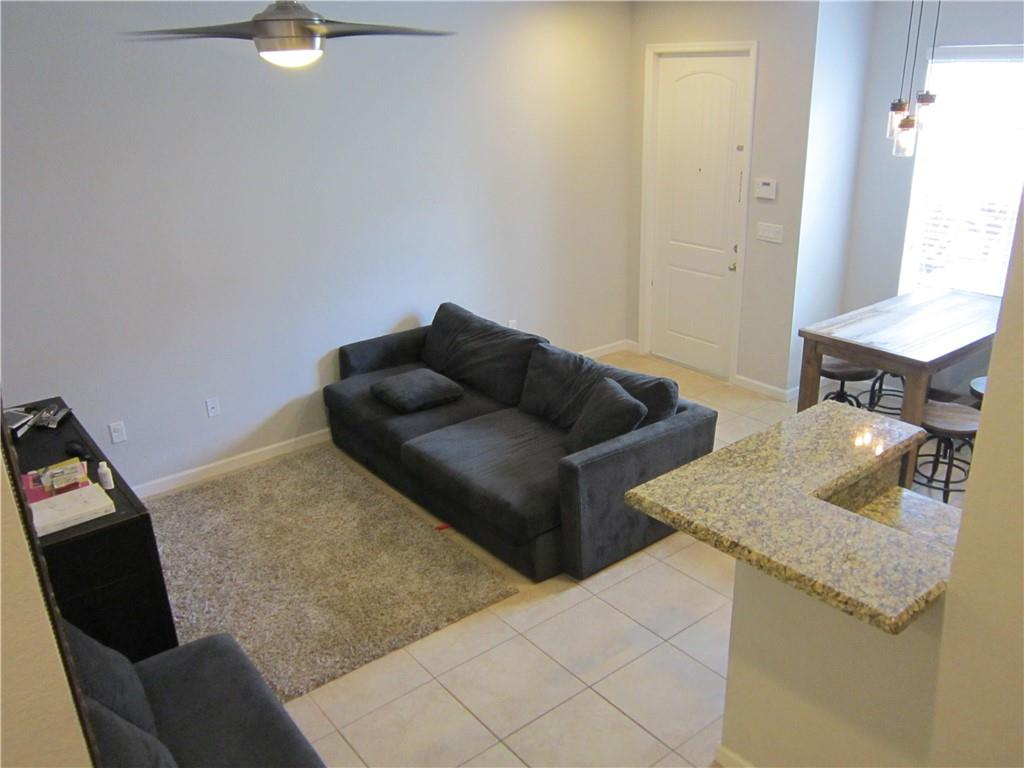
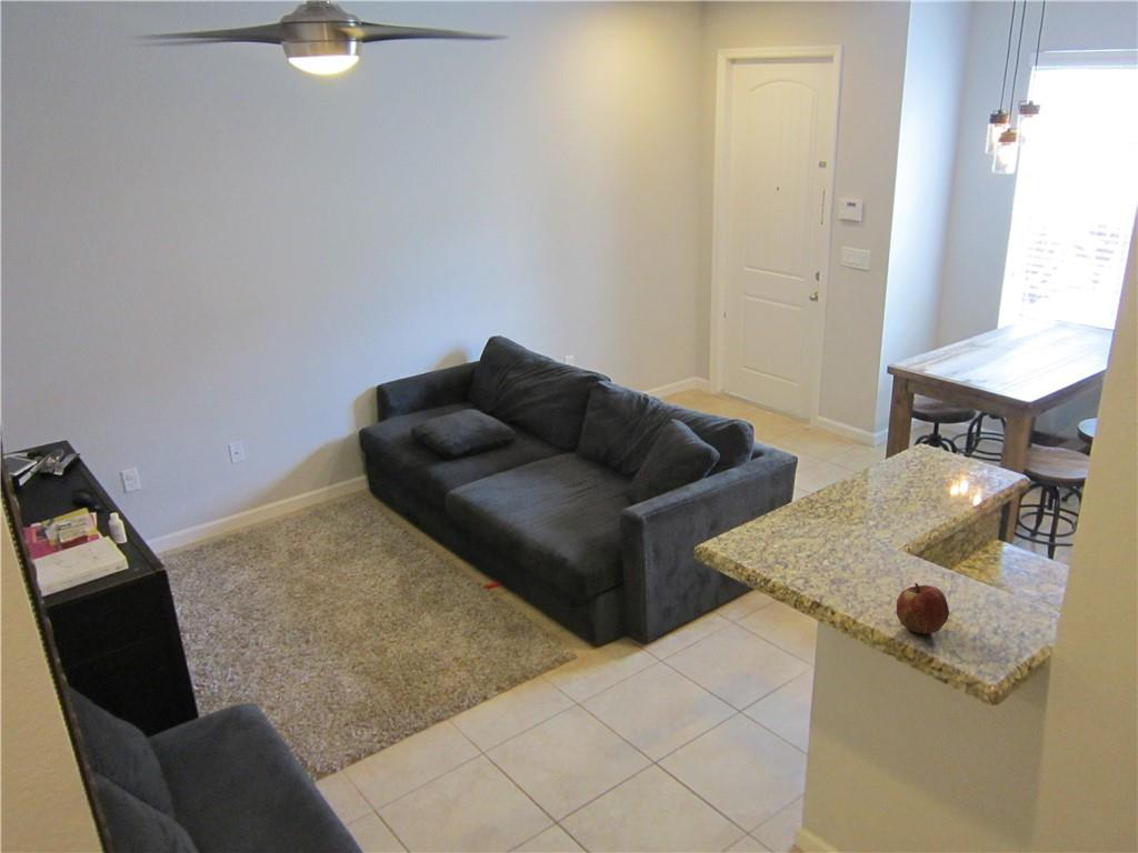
+ apple [896,582,950,634]
